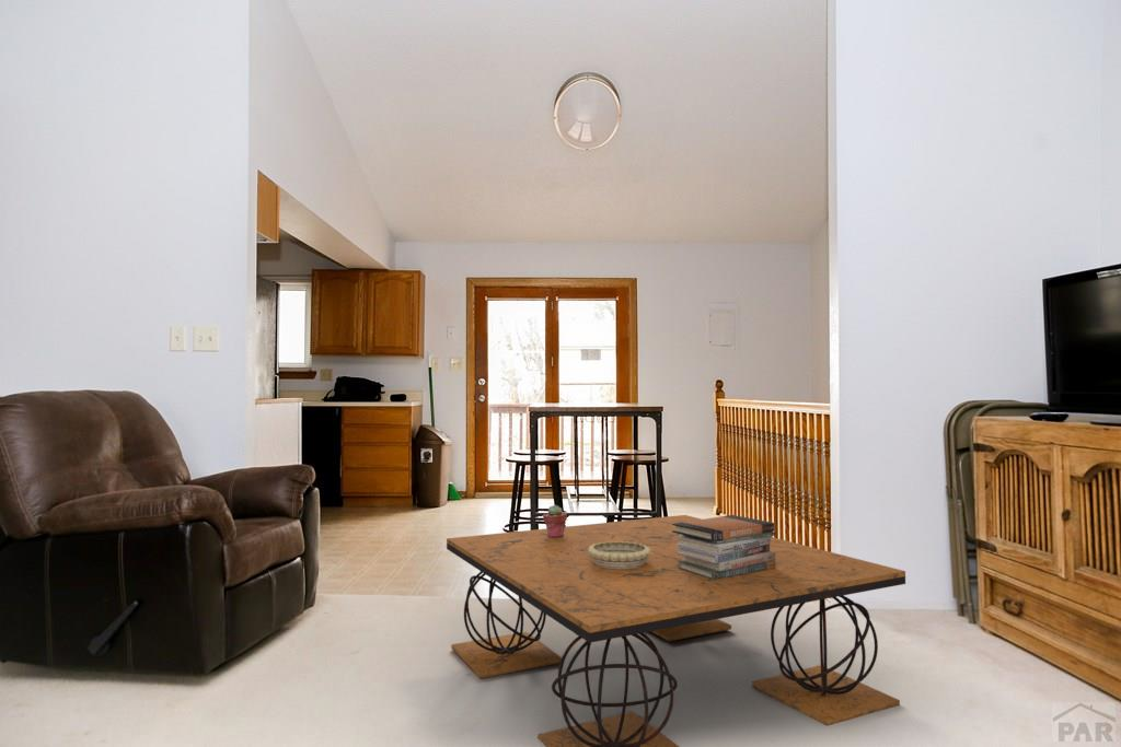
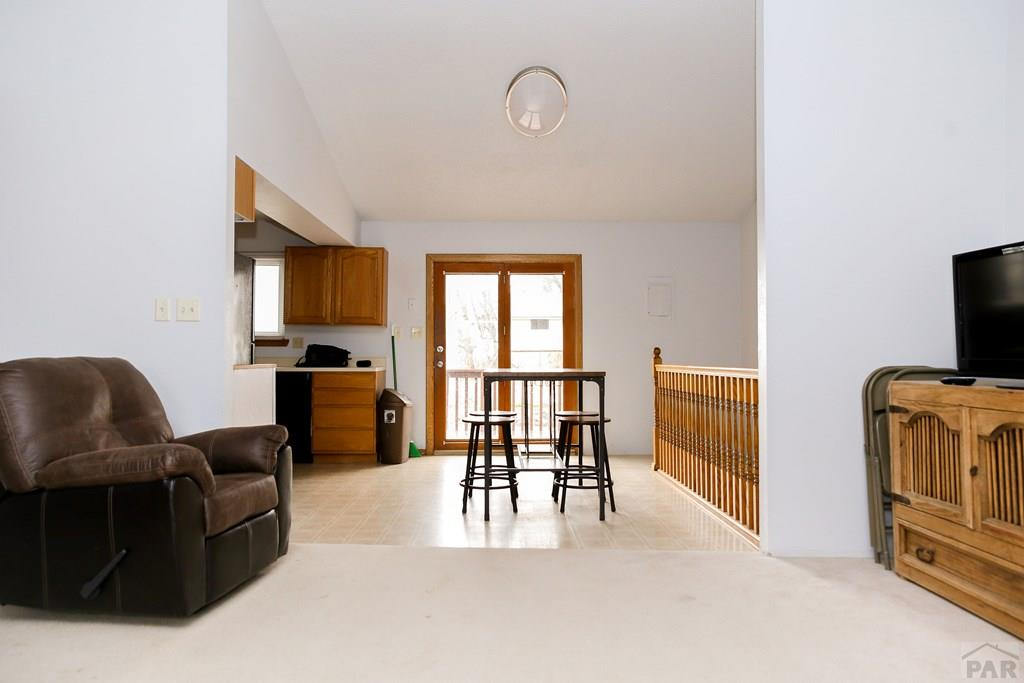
- decorative bowl [588,541,650,569]
- coffee table [446,514,906,747]
- potted succulent [542,504,568,538]
- book stack [672,514,777,580]
